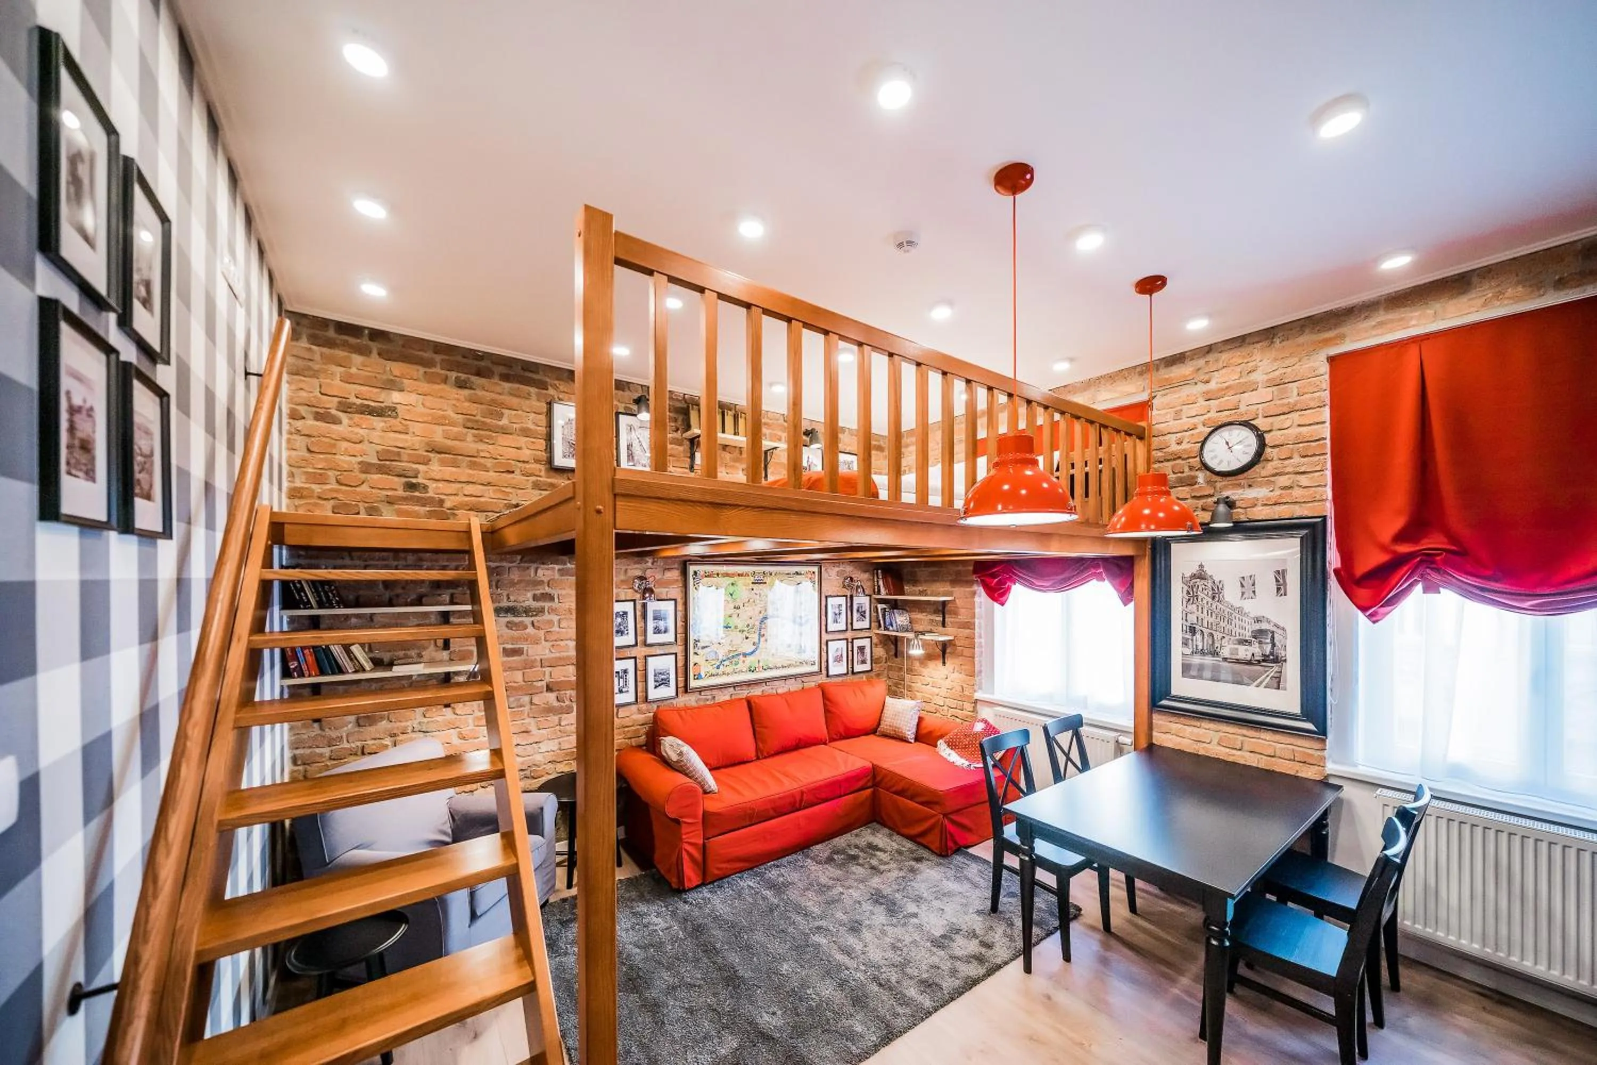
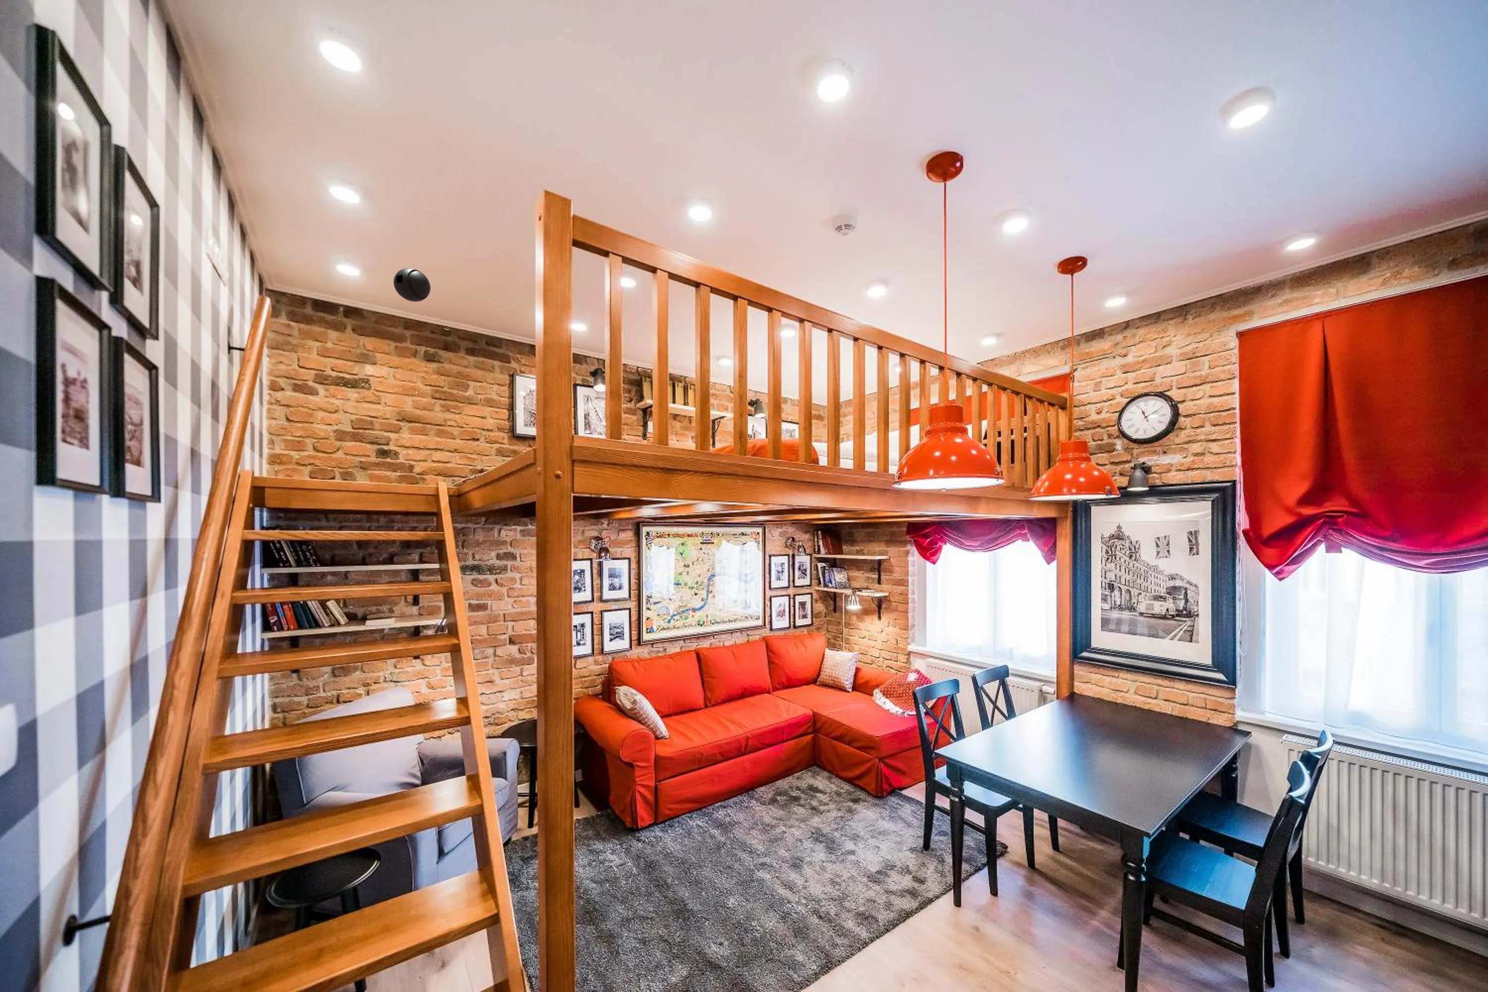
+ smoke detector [393,268,431,302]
